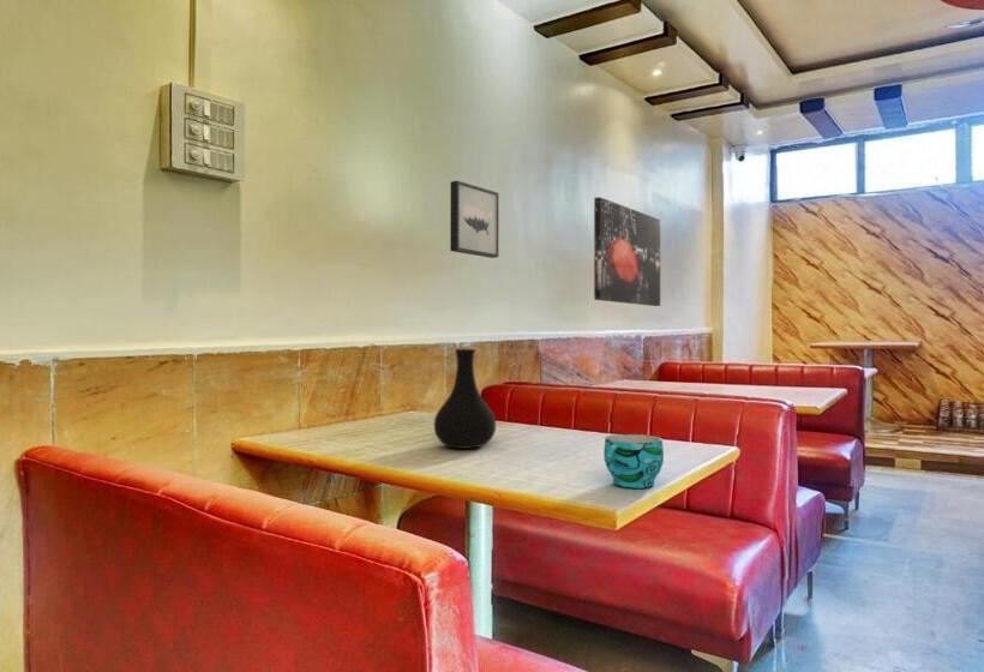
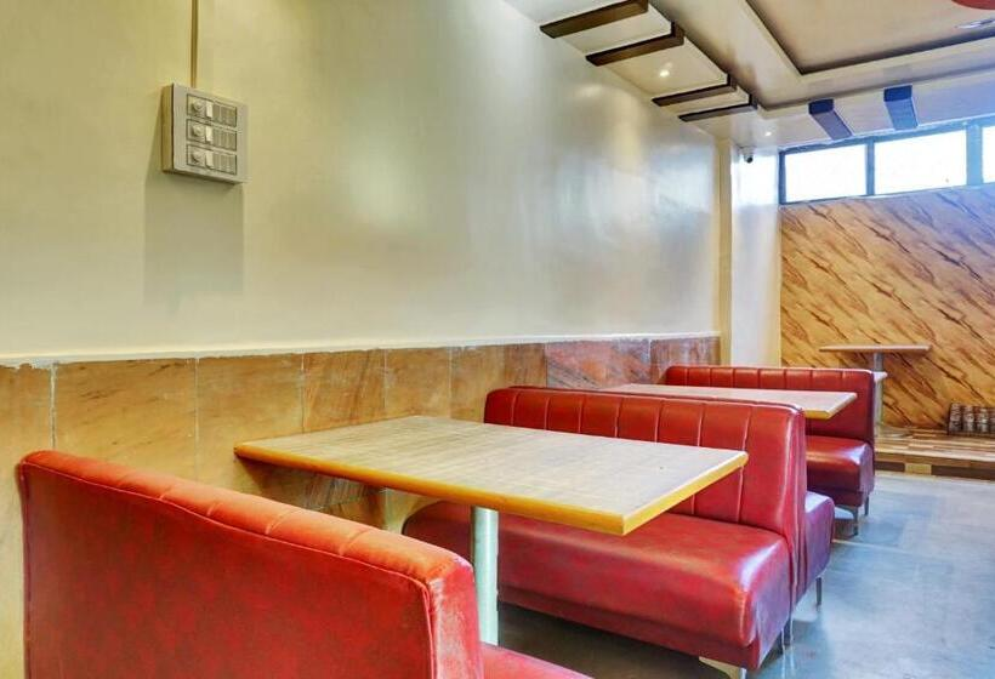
- wall art [449,180,500,259]
- wall art [593,196,661,307]
- cup [602,433,665,488]
- vase [433,348,497,450]
